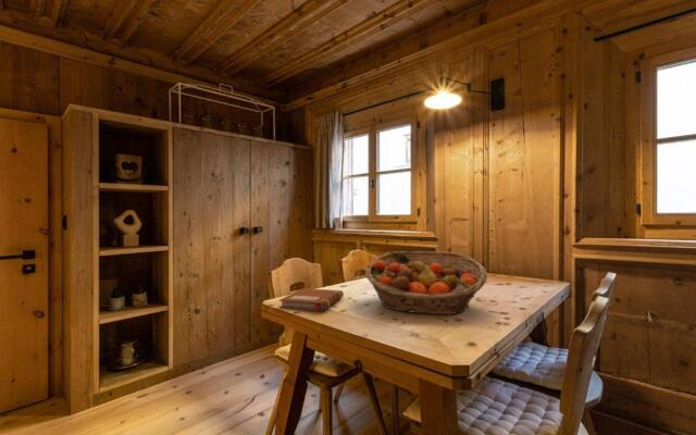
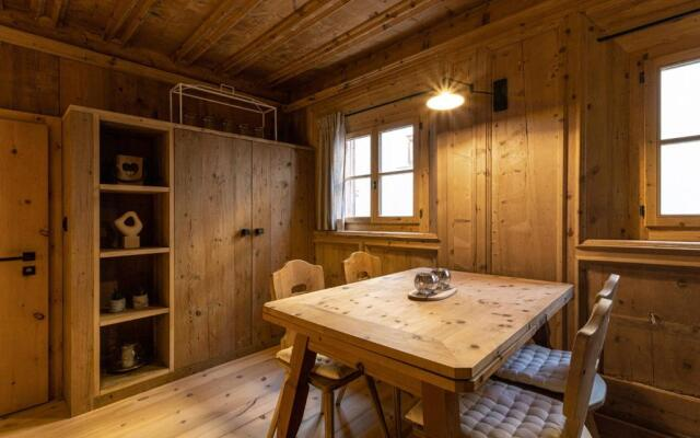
- notebook [278,287,345,312]
- fruit basket [364,250,488,315]
